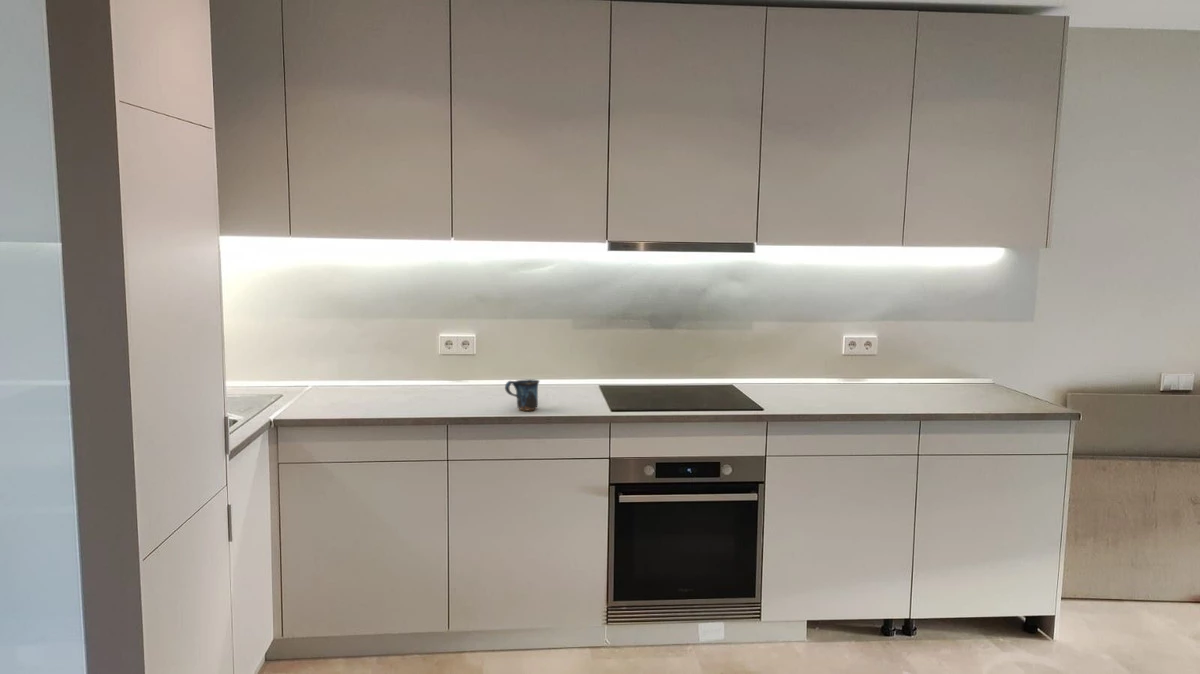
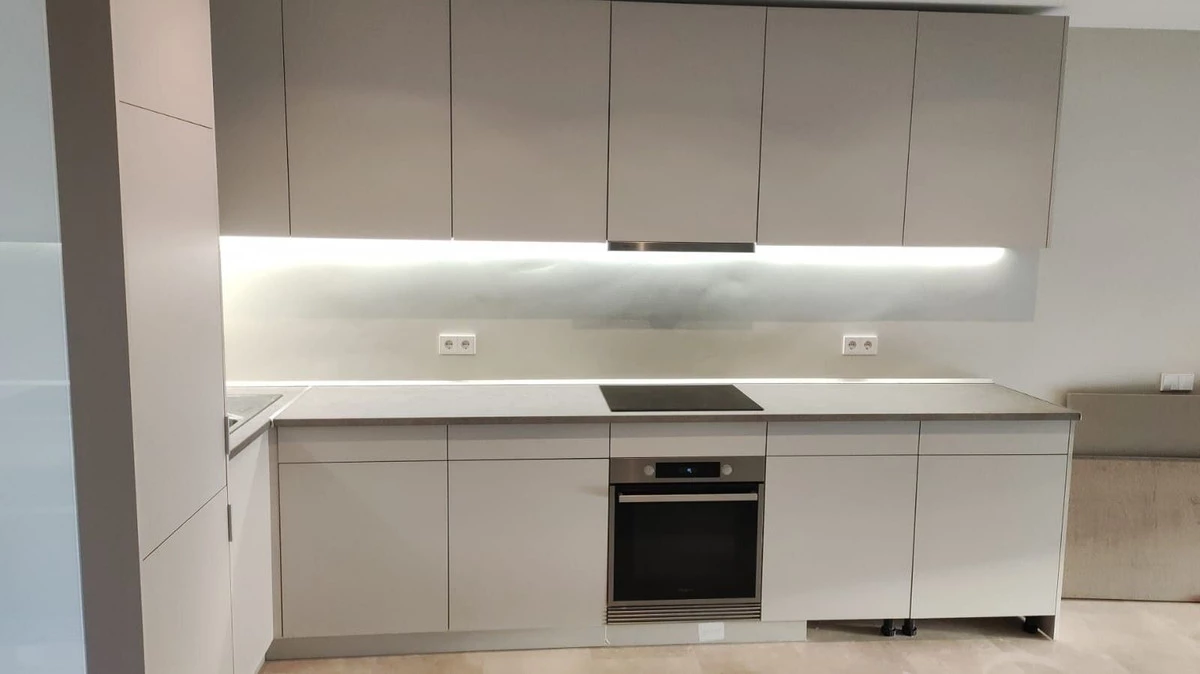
- mug [504,378,541,412]
